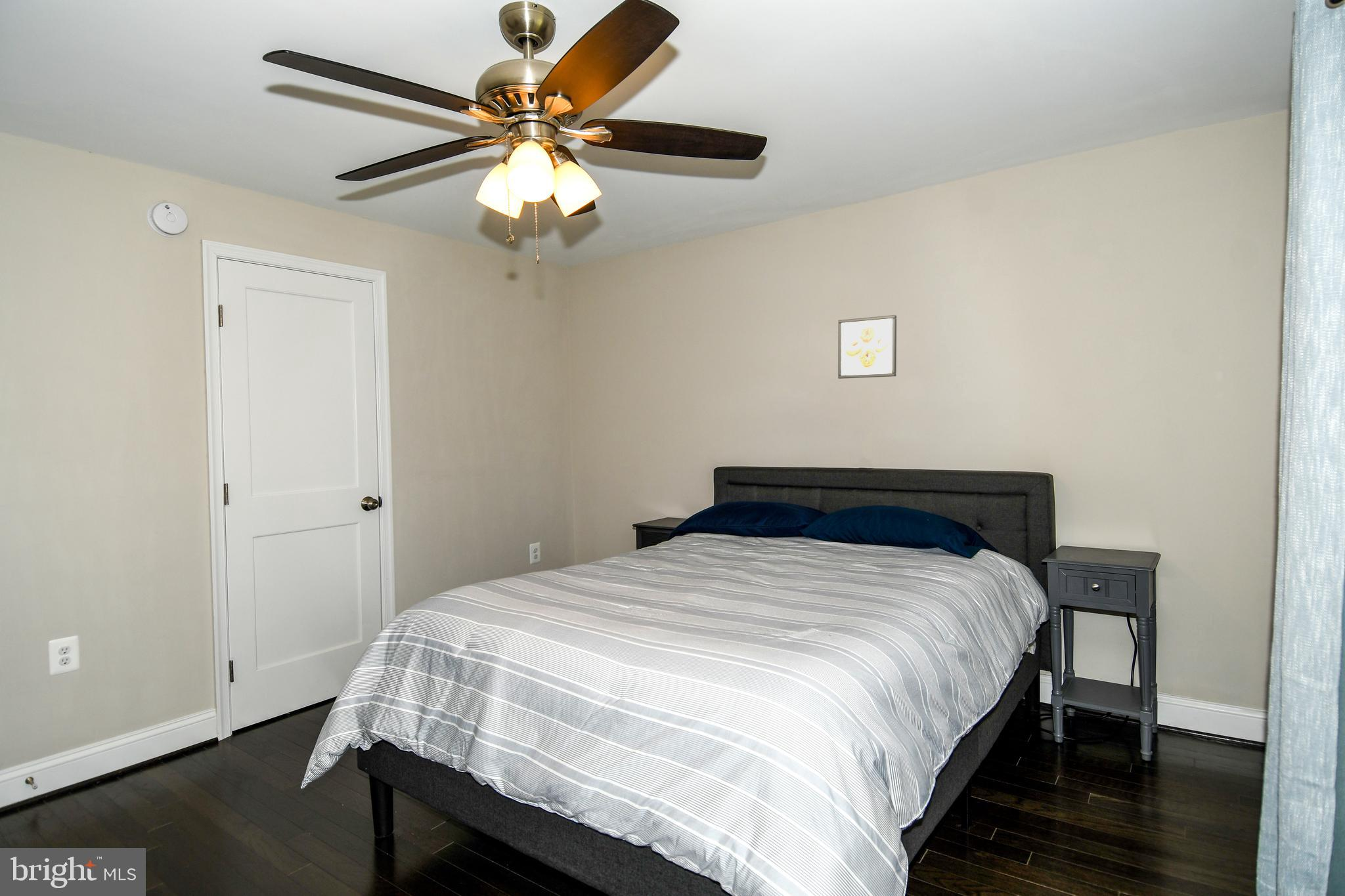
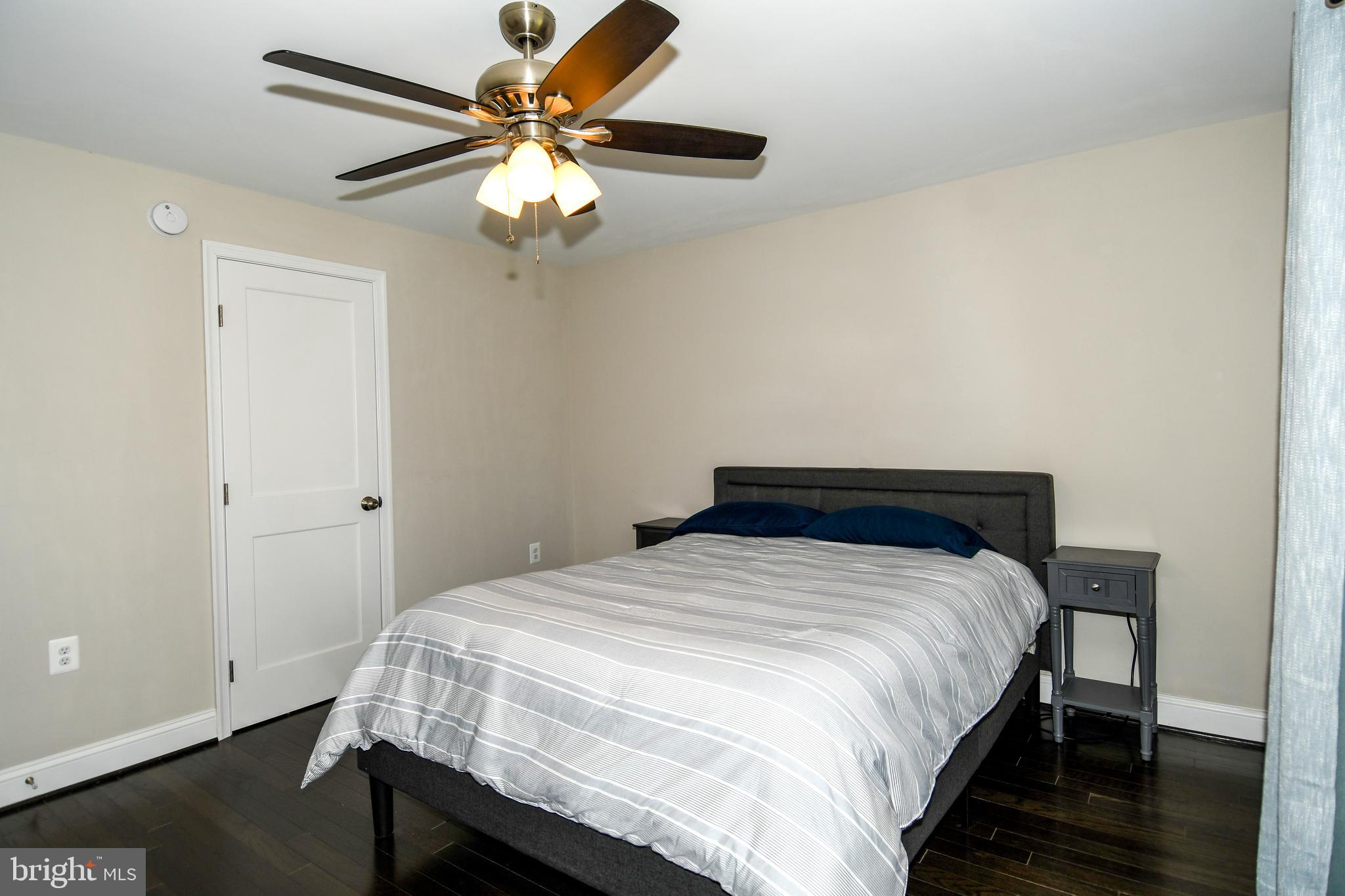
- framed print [837,314,897,379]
